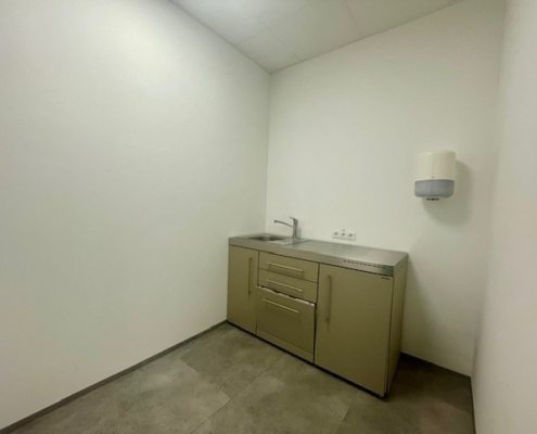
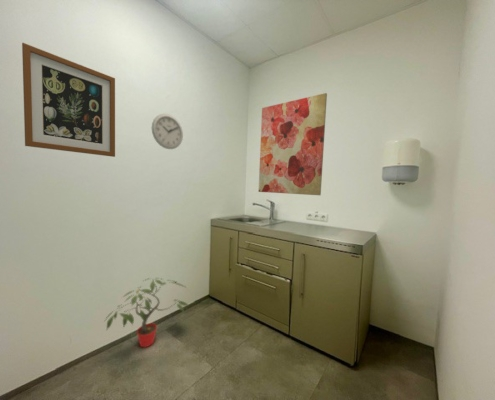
+ wall art [21,42,116,158]
+ wall art [258,92,328,196]
+ wall clock [151,113,184,150]
+ potted plant [104,277,191,348]
